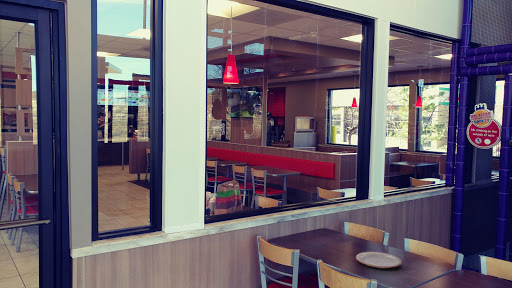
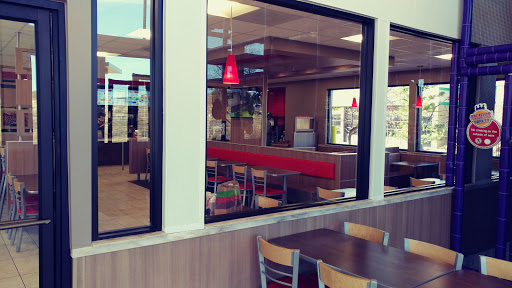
- plate [355,251,403,269]
